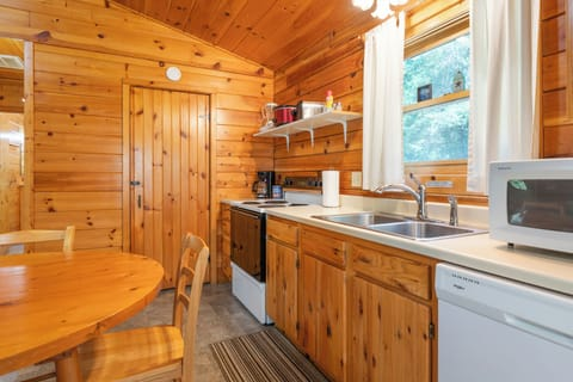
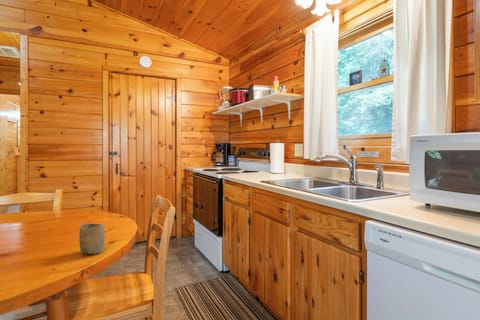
+ cup [78,223,106,255]
